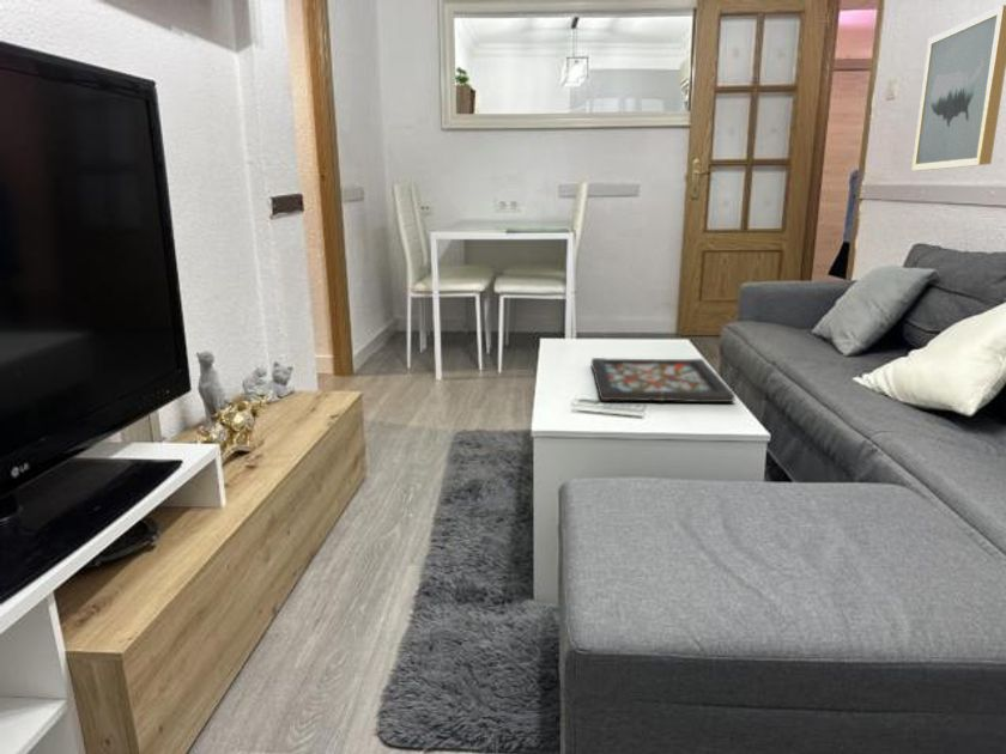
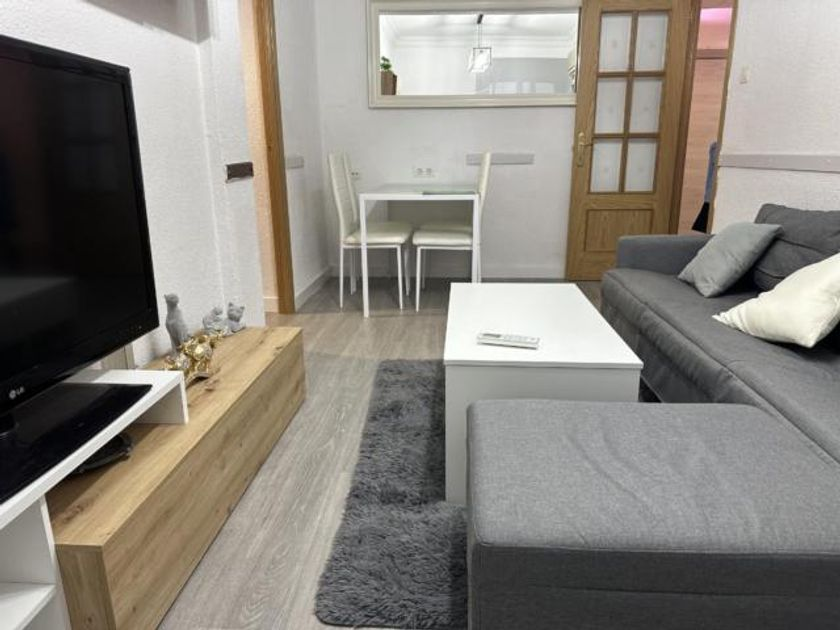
- wall art [911,4,1006,171]
- decorative tray [590,357,737,403]
